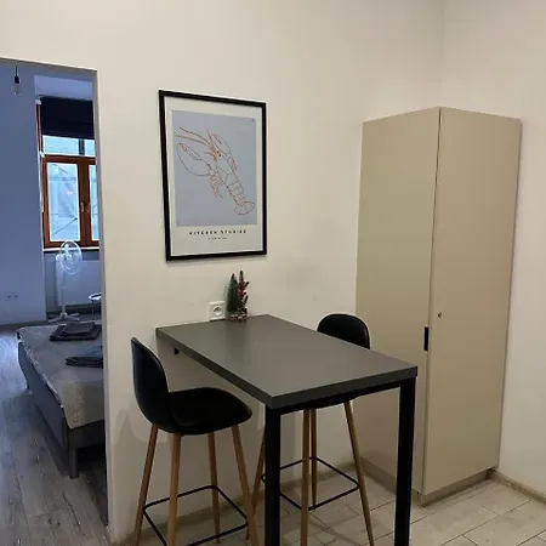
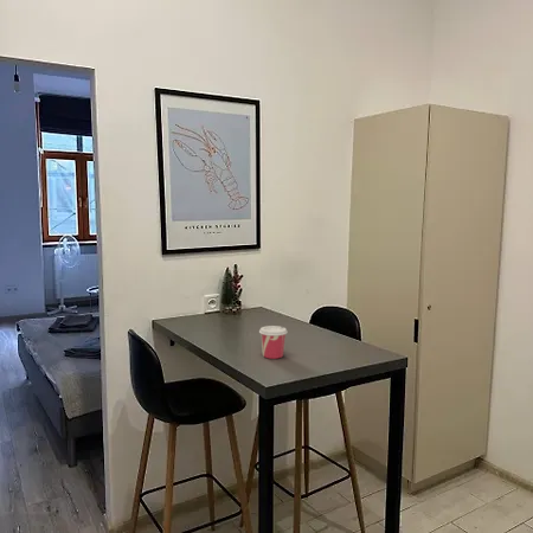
+ cup [258,325,289,360]
